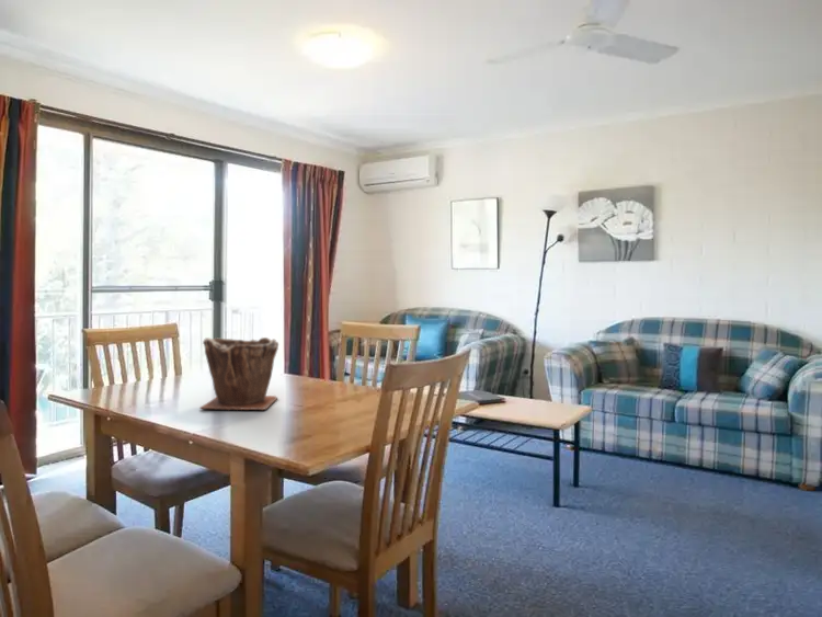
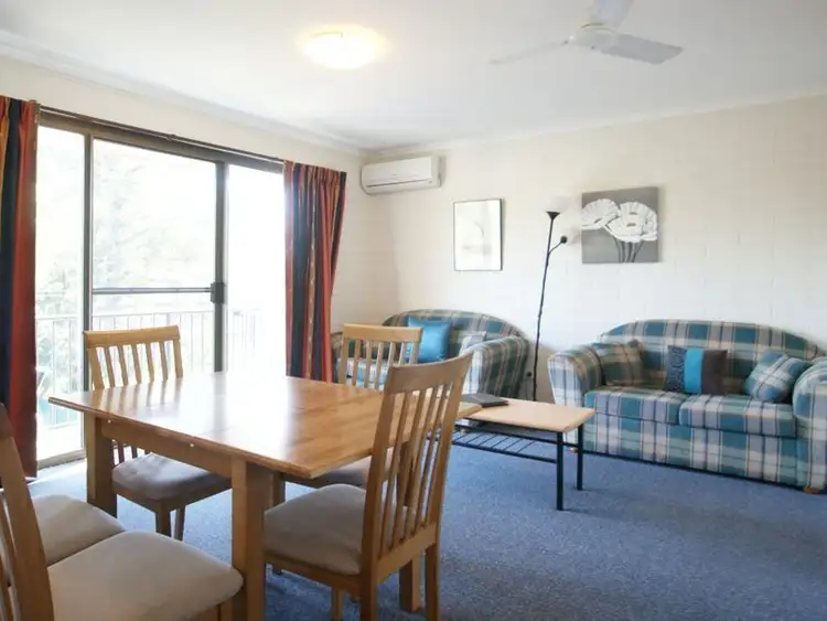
- plant pot [198,336,279,411]
